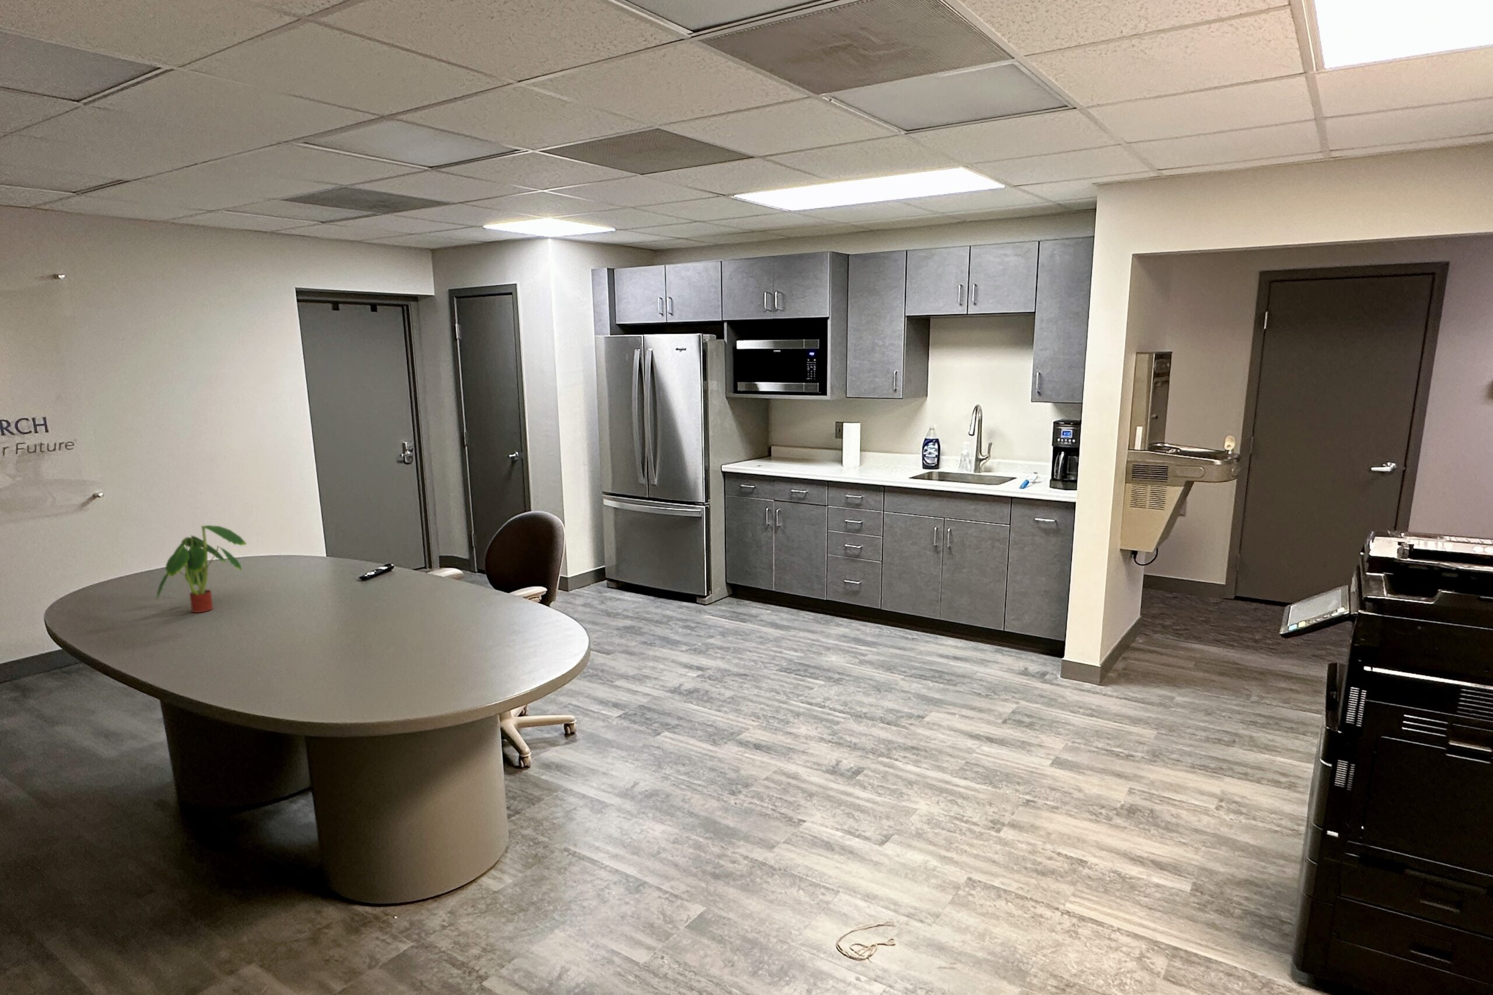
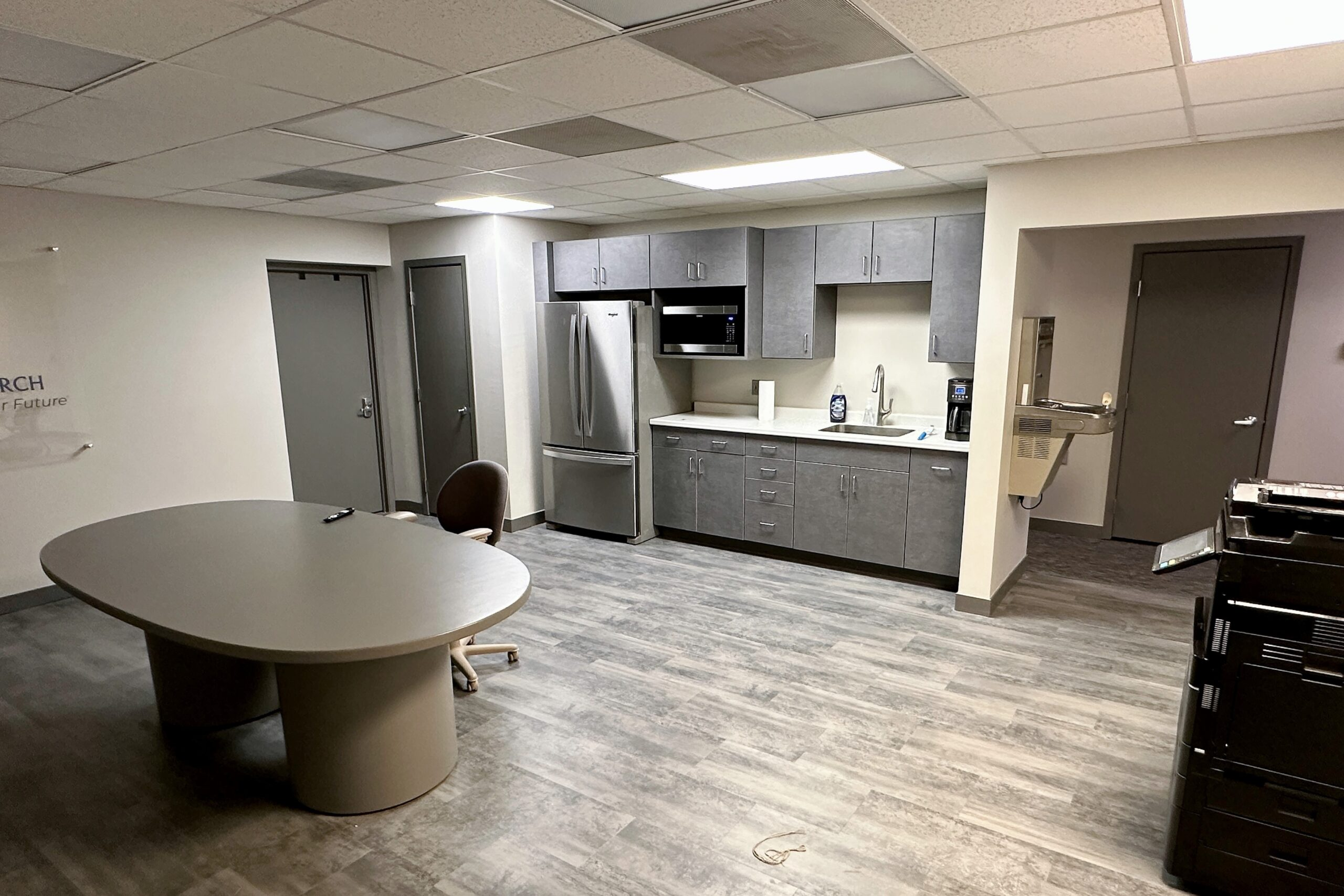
- plant [157,524,248,613]
